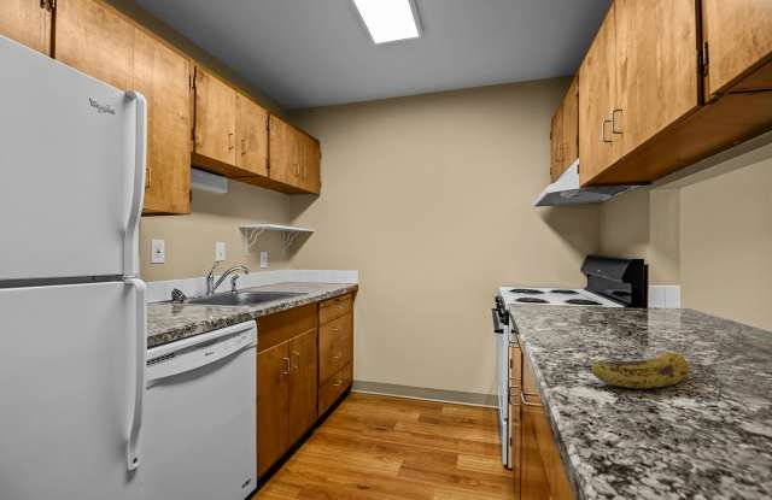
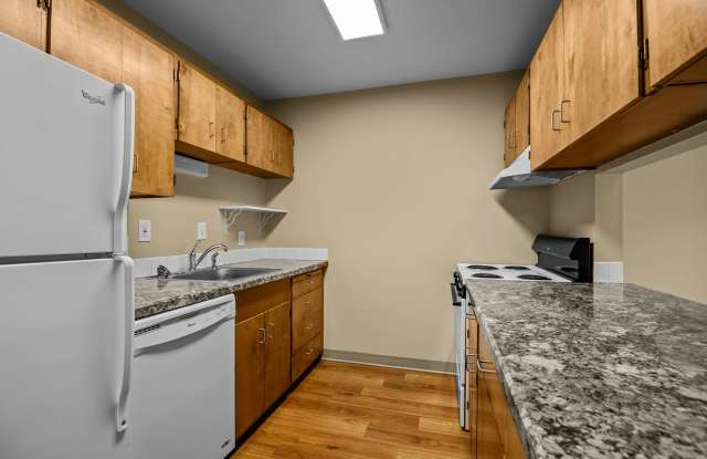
- fruit [573,352,690,389]
